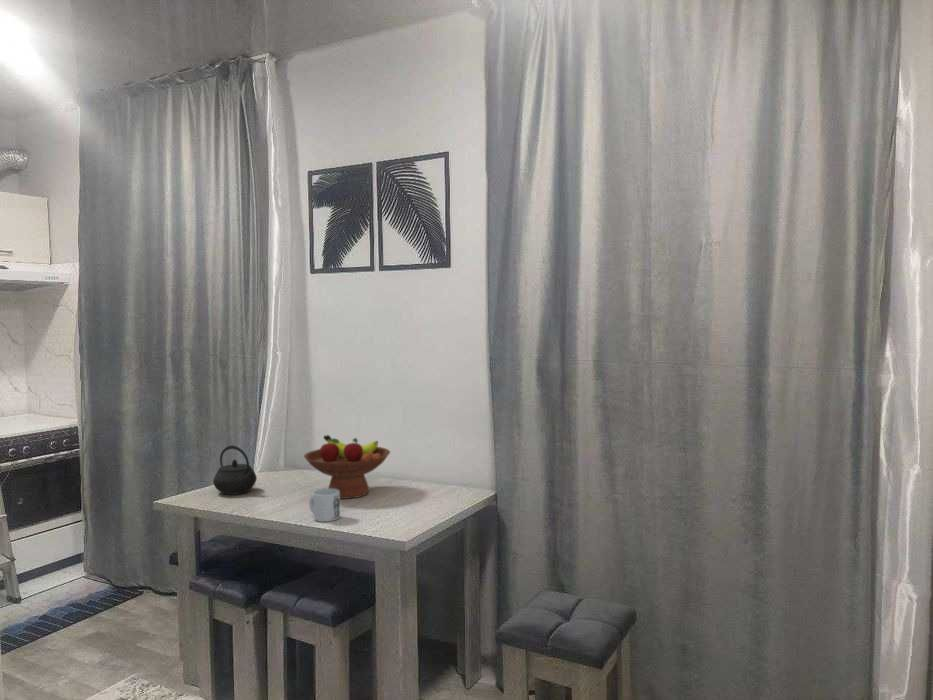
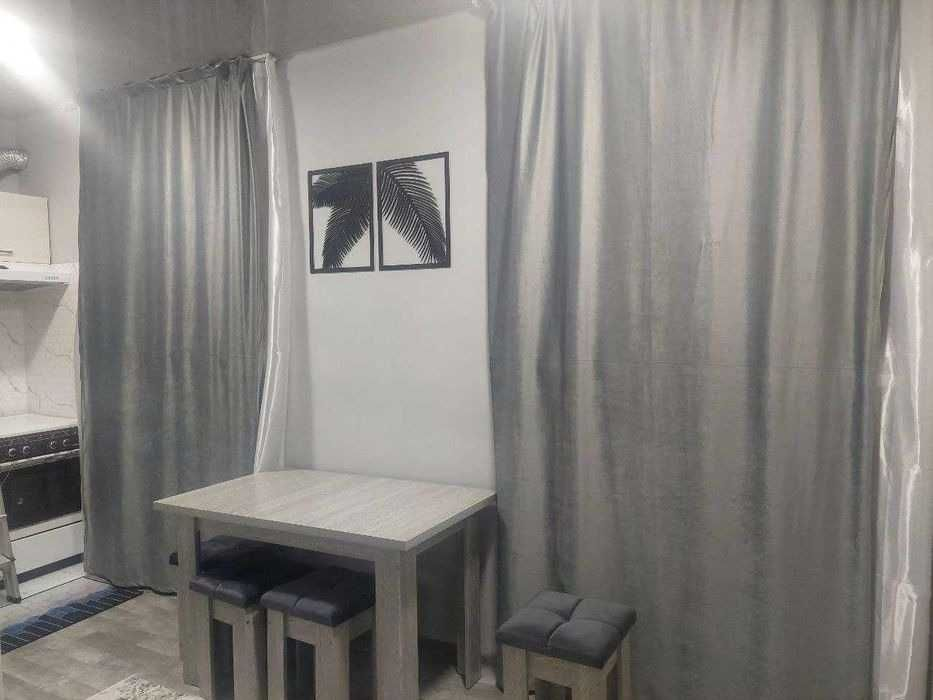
- mug [308,488,341,523]
- fruit bowl [303,434,391,500]
- kettle [212,444,258,496]
